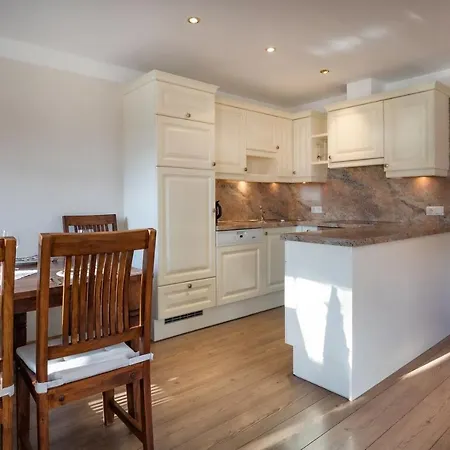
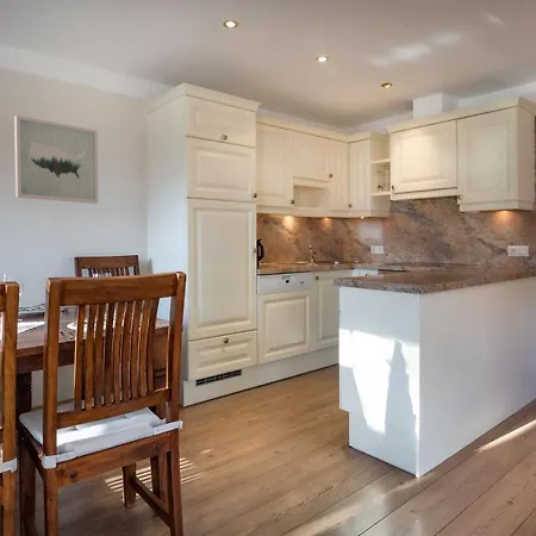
+ wall art [13,114,99,205]
